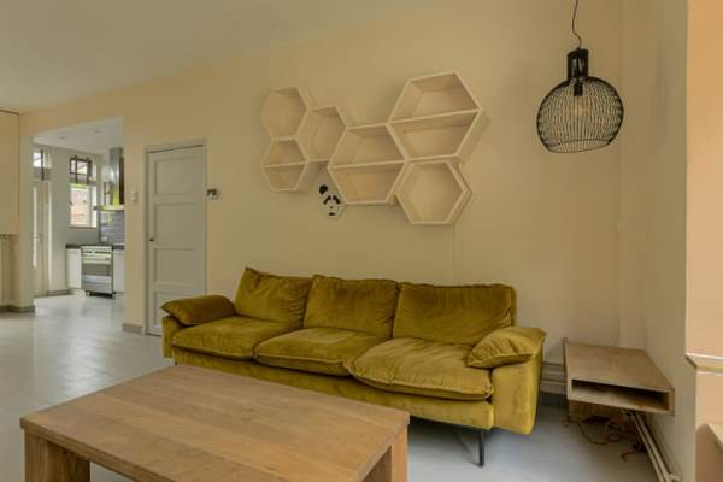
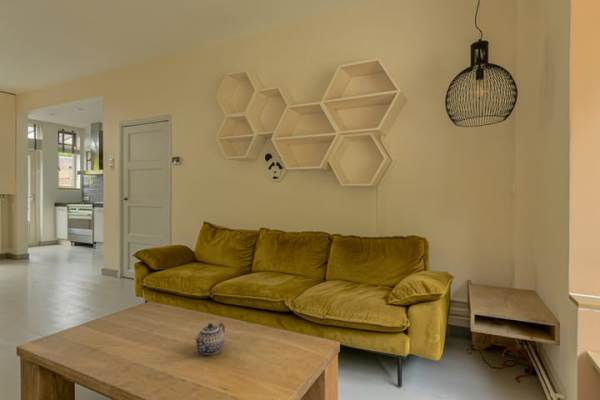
+ teapot [193,322,226,356]
